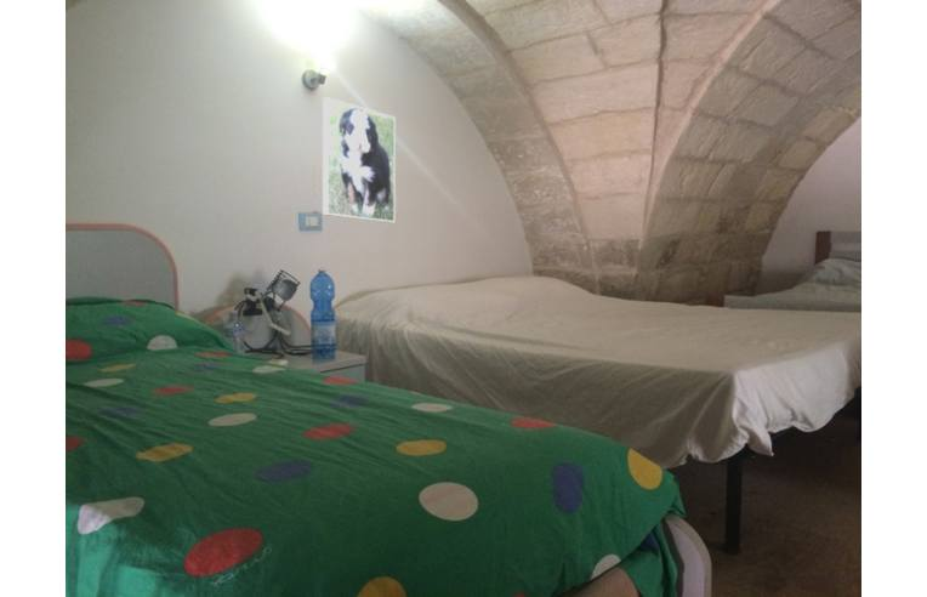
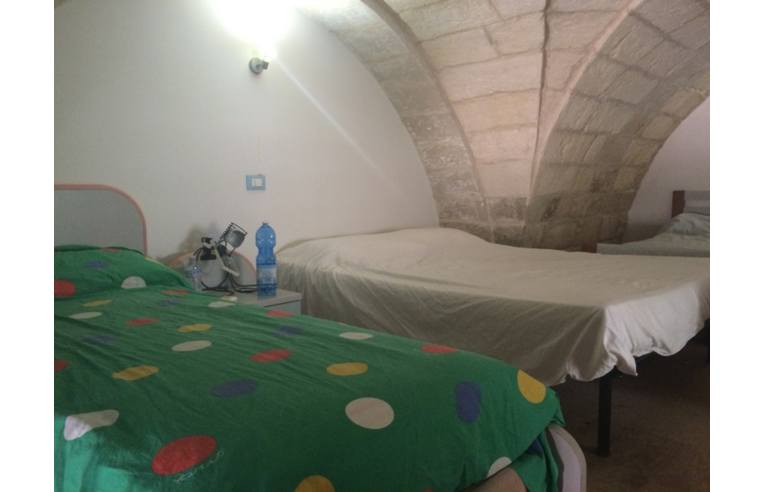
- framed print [322,96,397,223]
